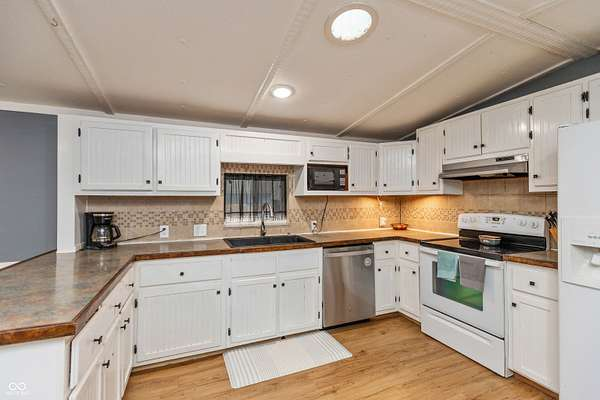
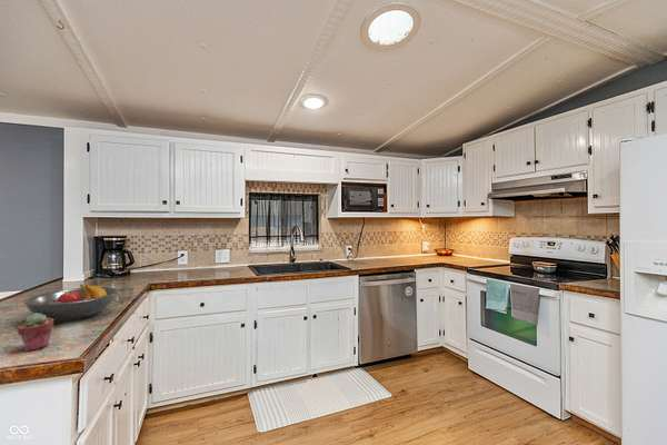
+ potted succulent [16,313,54,353]
+ fruit bowl [22,284,120,322]
